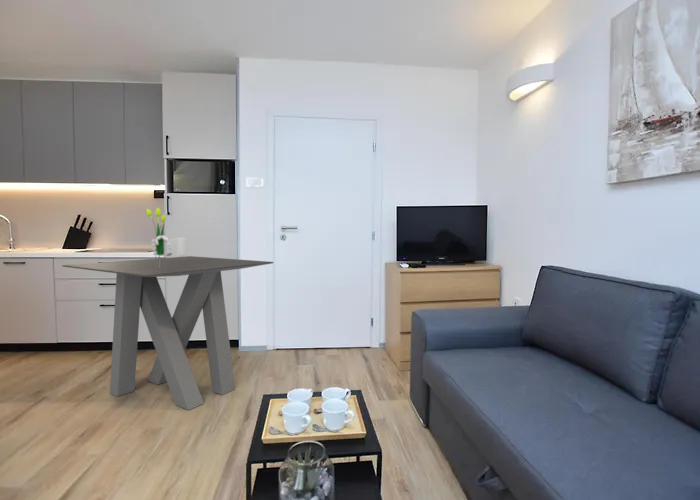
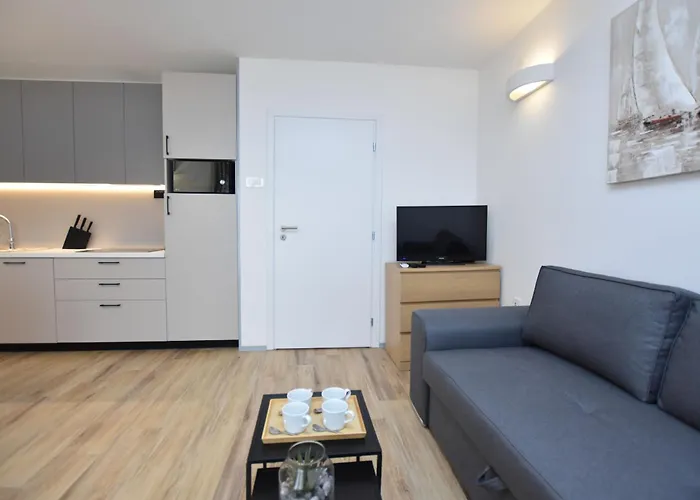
- bouquet [145,207,187,267]
- dining table [61,255,274,411]
